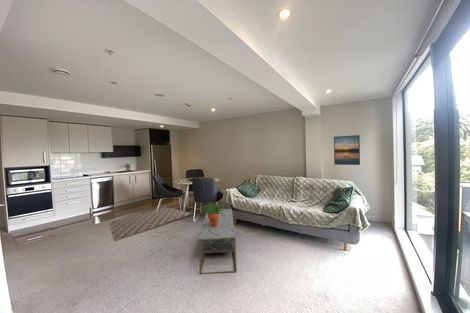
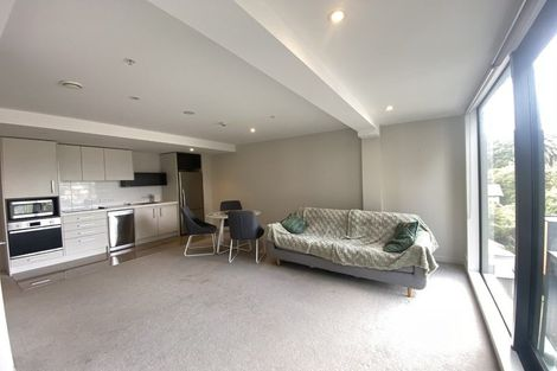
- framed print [333,134,361,166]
- rug [108,206,195,242]
- coffee table [198,208,237,275]
- potted plant [201,202,227,227]
